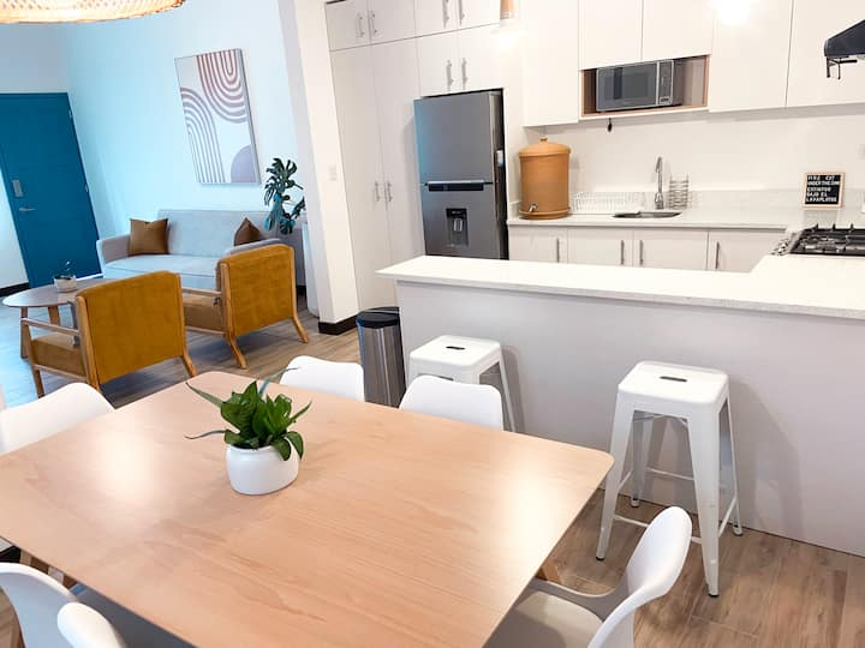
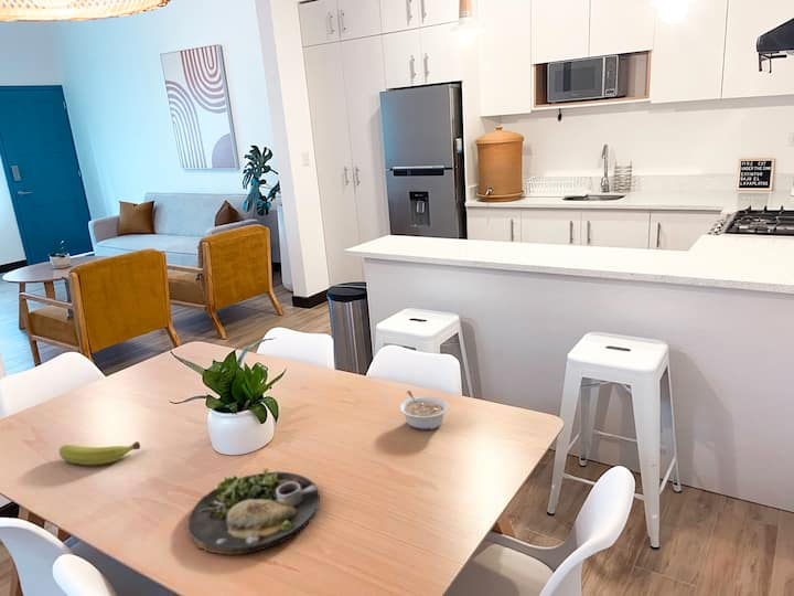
+ dinner plate [187,468,321,555]
+ legume [398,390,450,430]
+ fruit [58,440,141,466]
